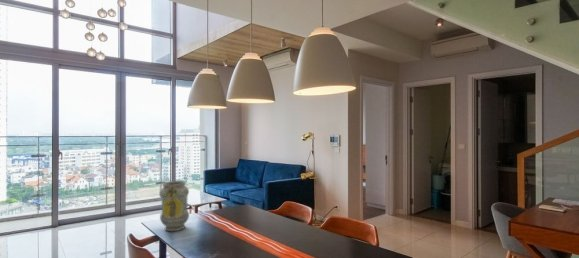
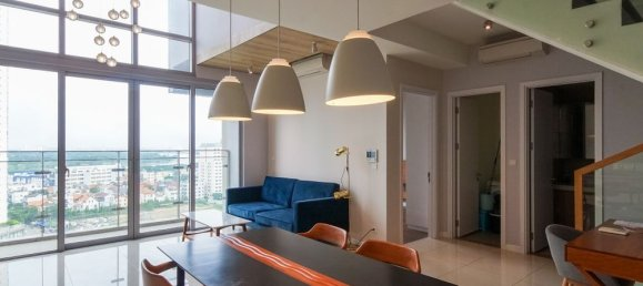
- vase [159,180,190,232]
